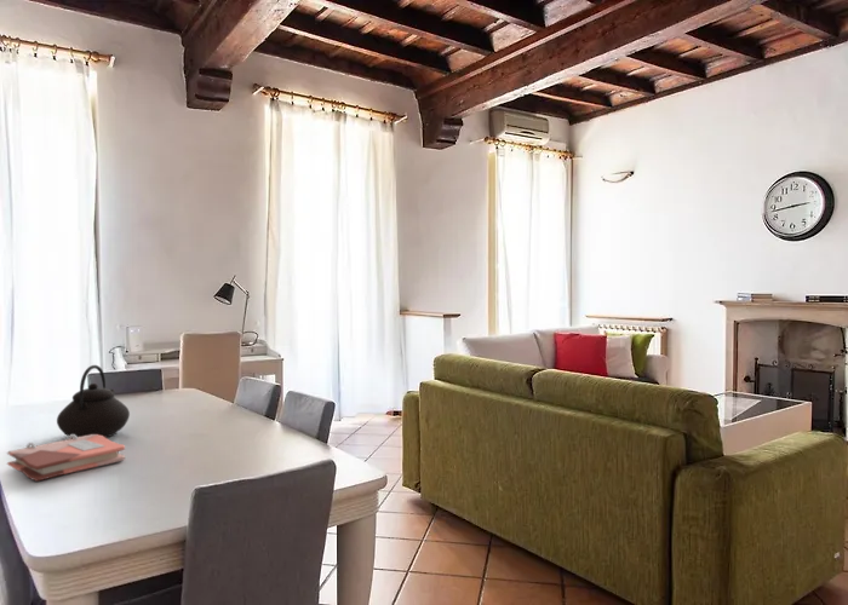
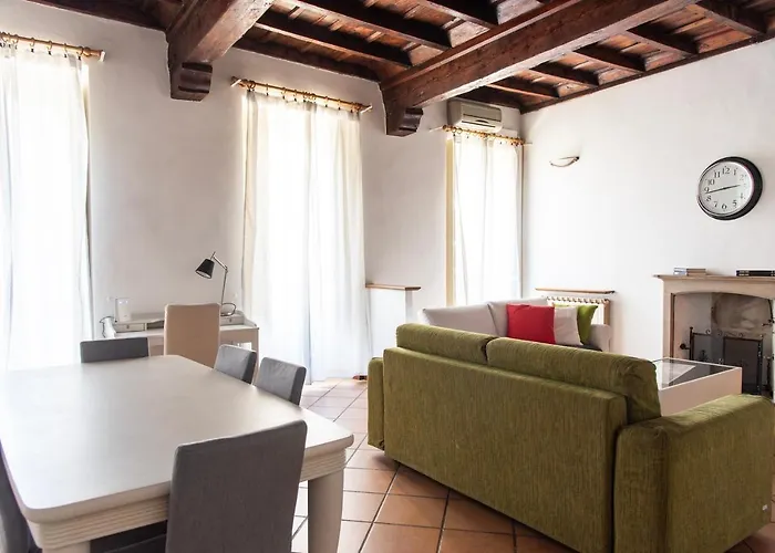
- teapot [56,364,131,439]
- phonebook [6,434,126,483]
